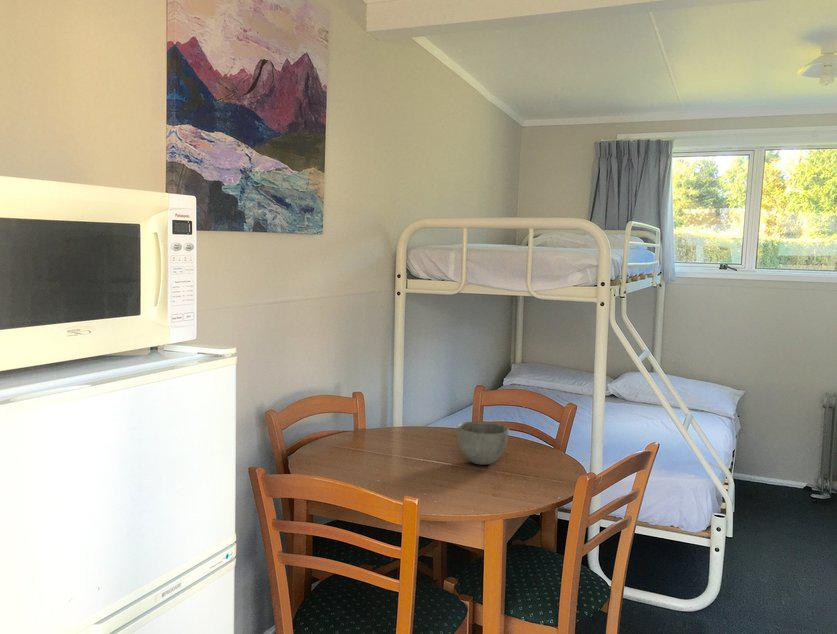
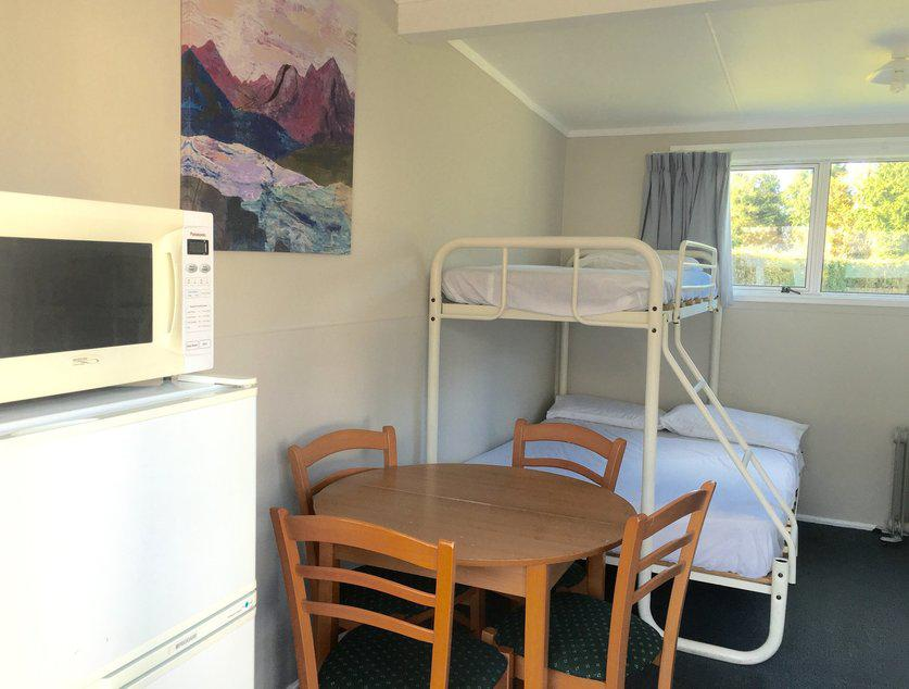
- bowl [456,421,510,466]
